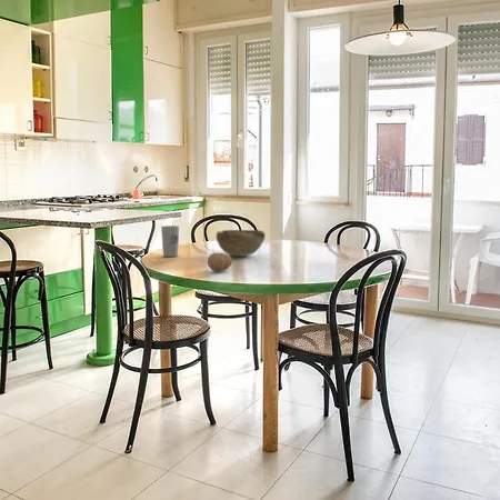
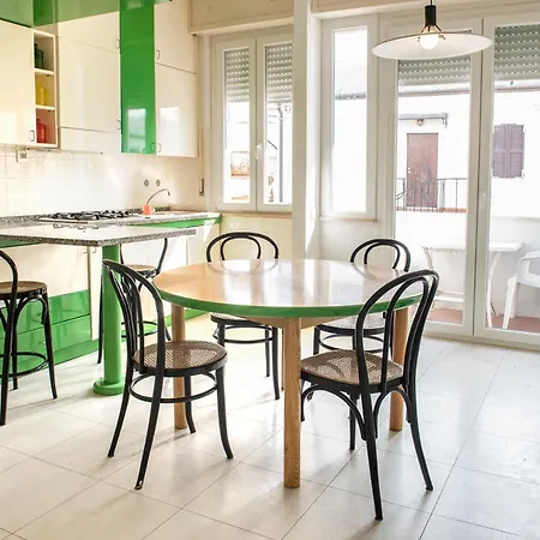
- cup [160,224,180,258]
- decorative bowl [216,229,266,257]
- fruit [207,251,233,272]
